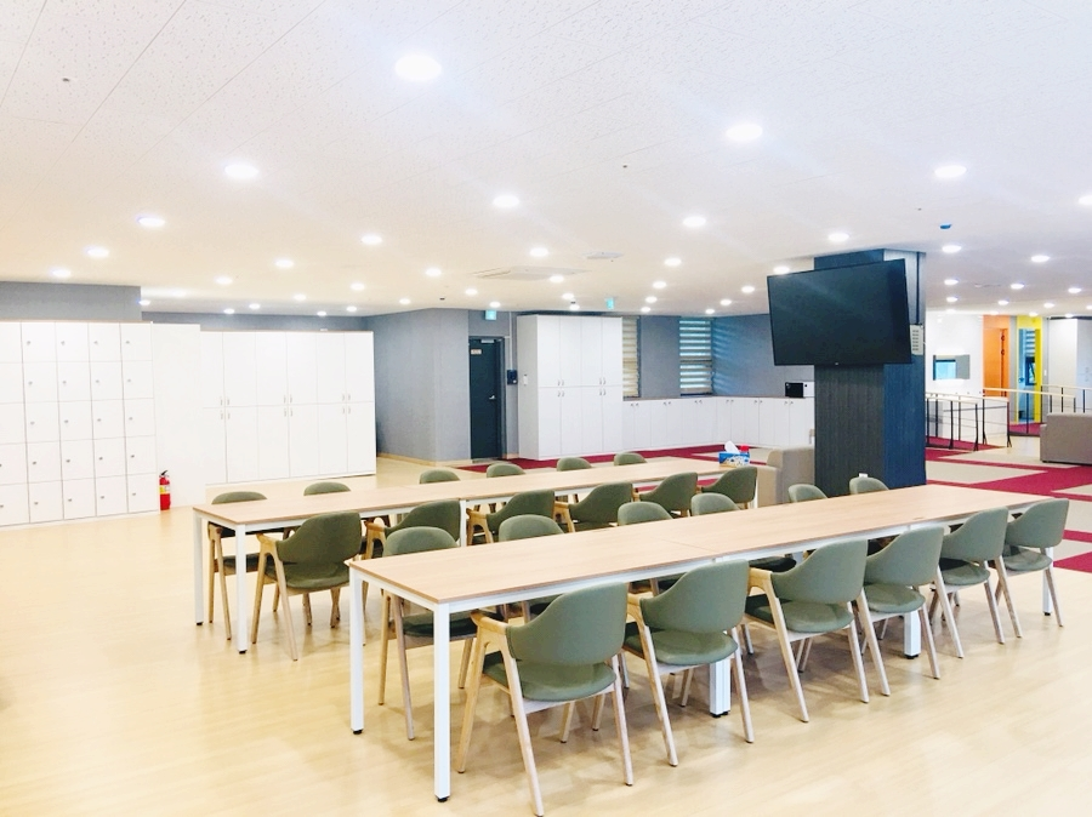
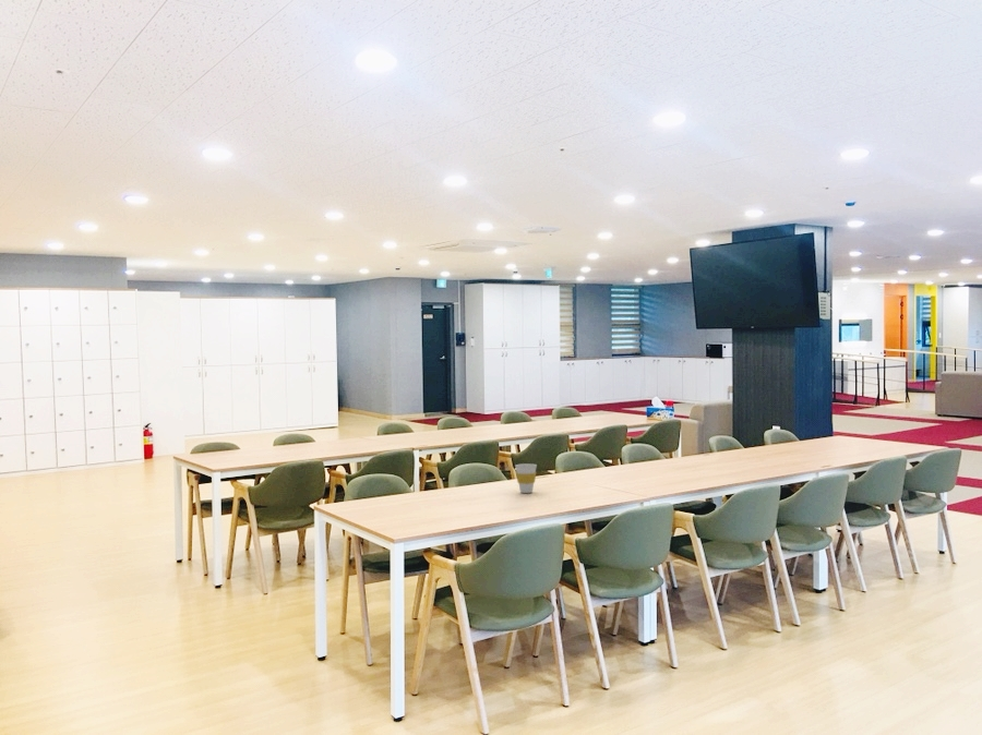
+ cup [514,462,538,494]
